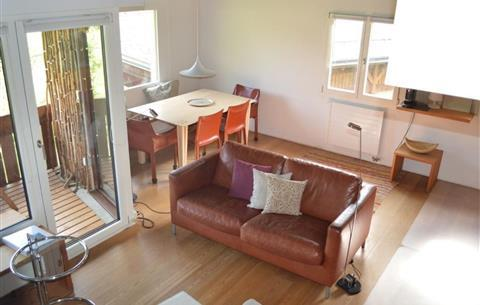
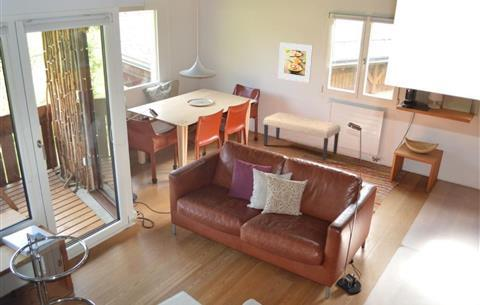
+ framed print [277,42,314,84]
+ bench [262,111,341,162]
